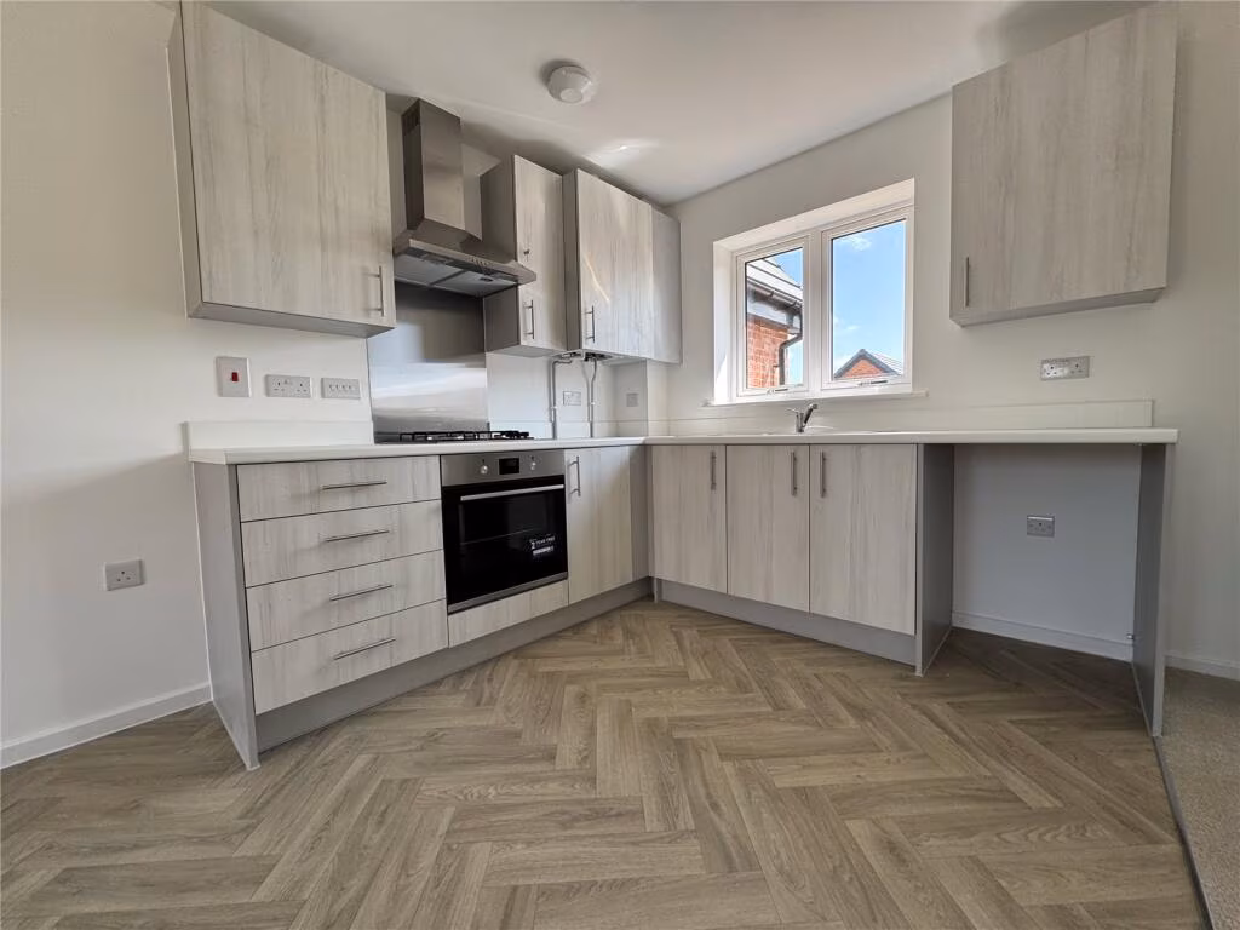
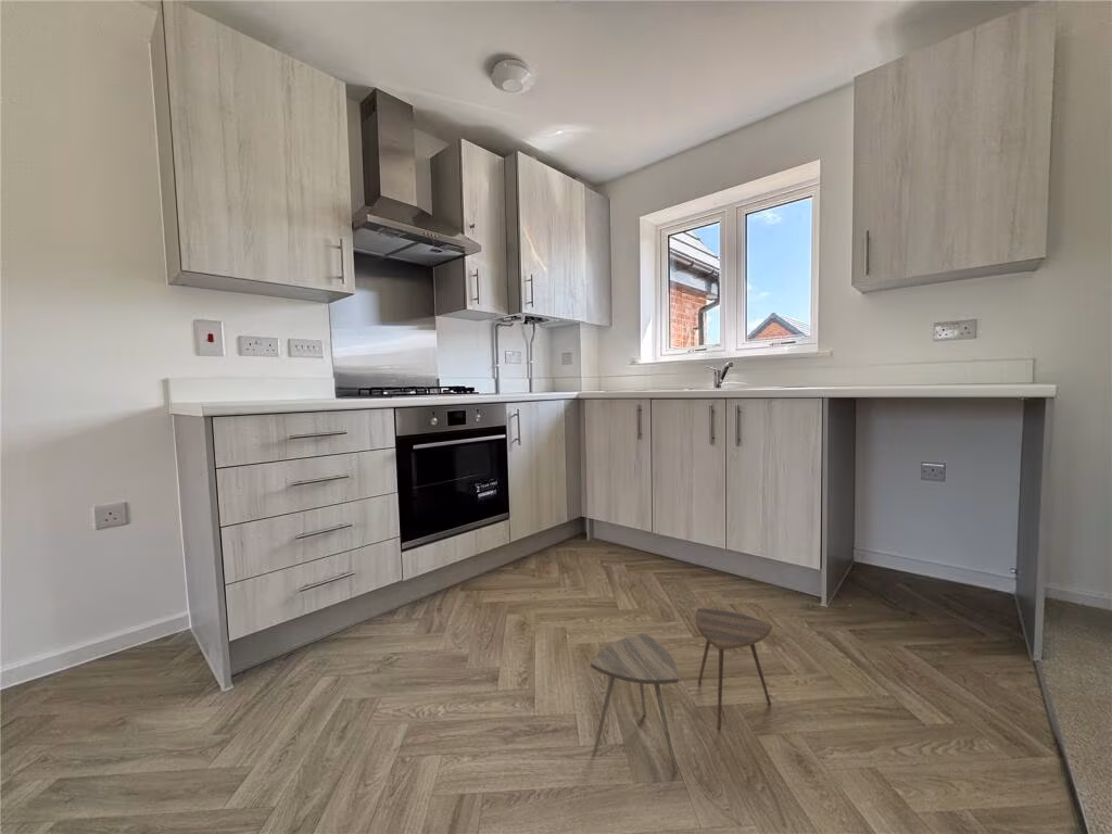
+ side table [590,607,773,773]
